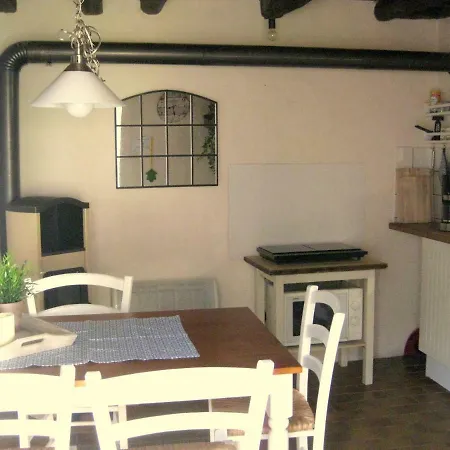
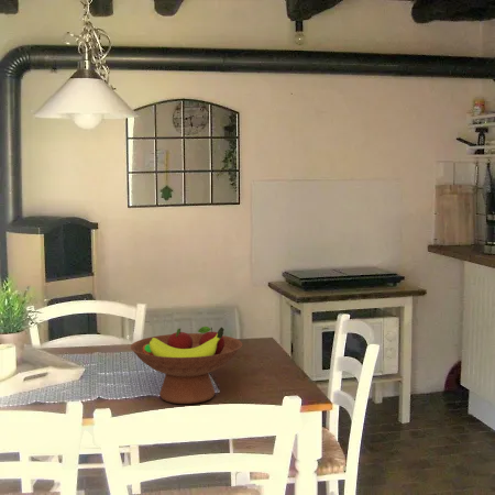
+ fruit bowl [130,326,243,405]
